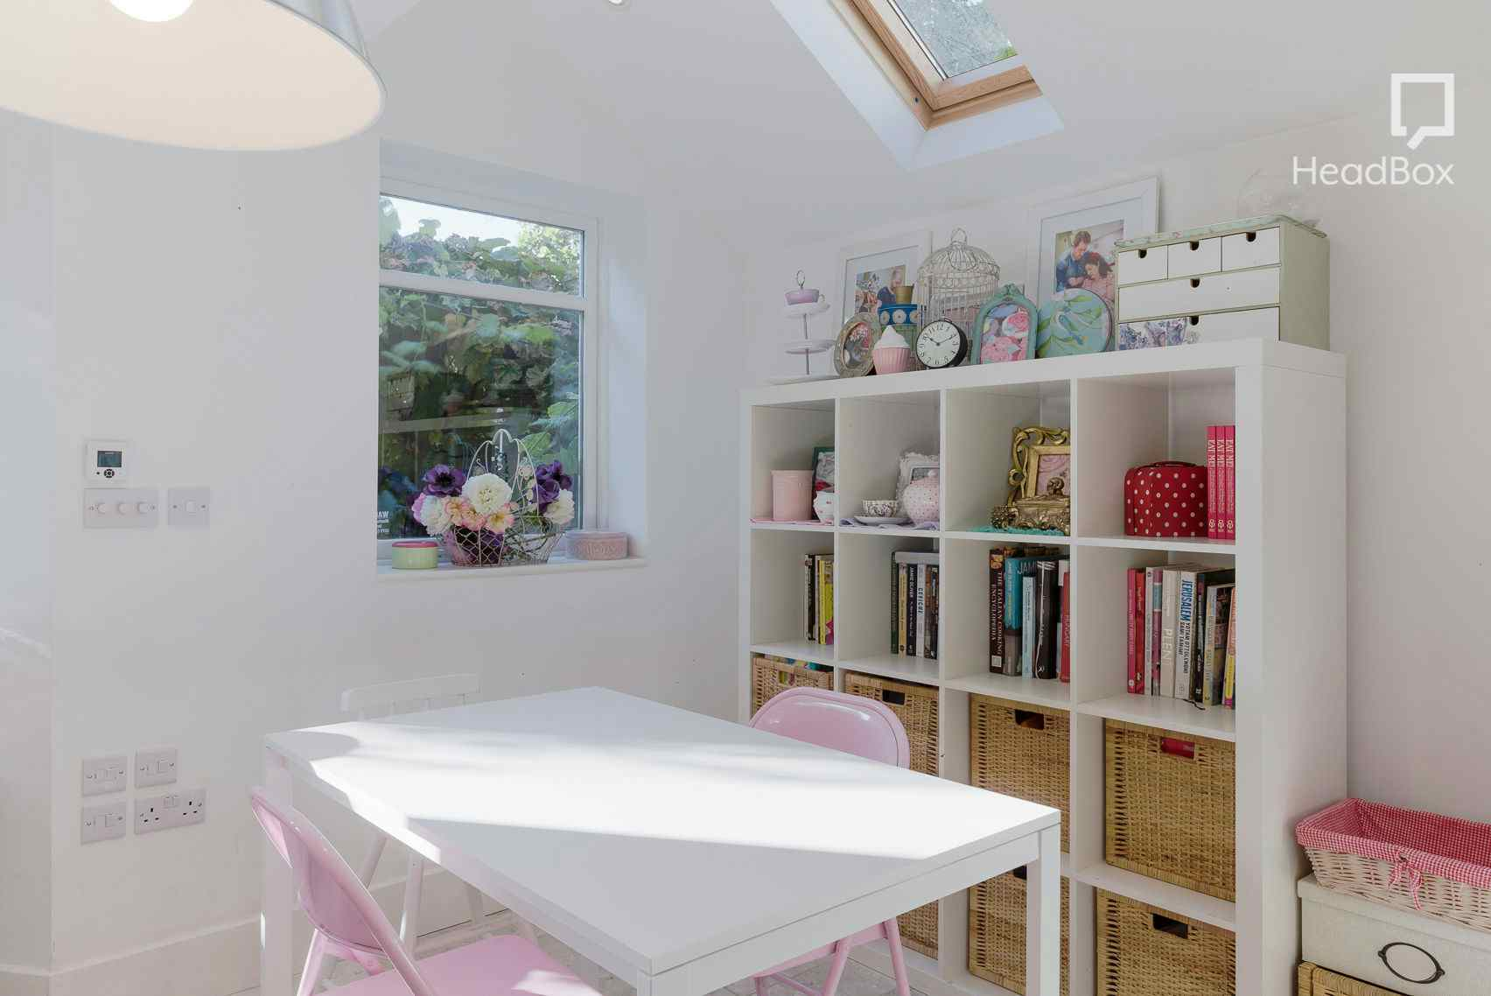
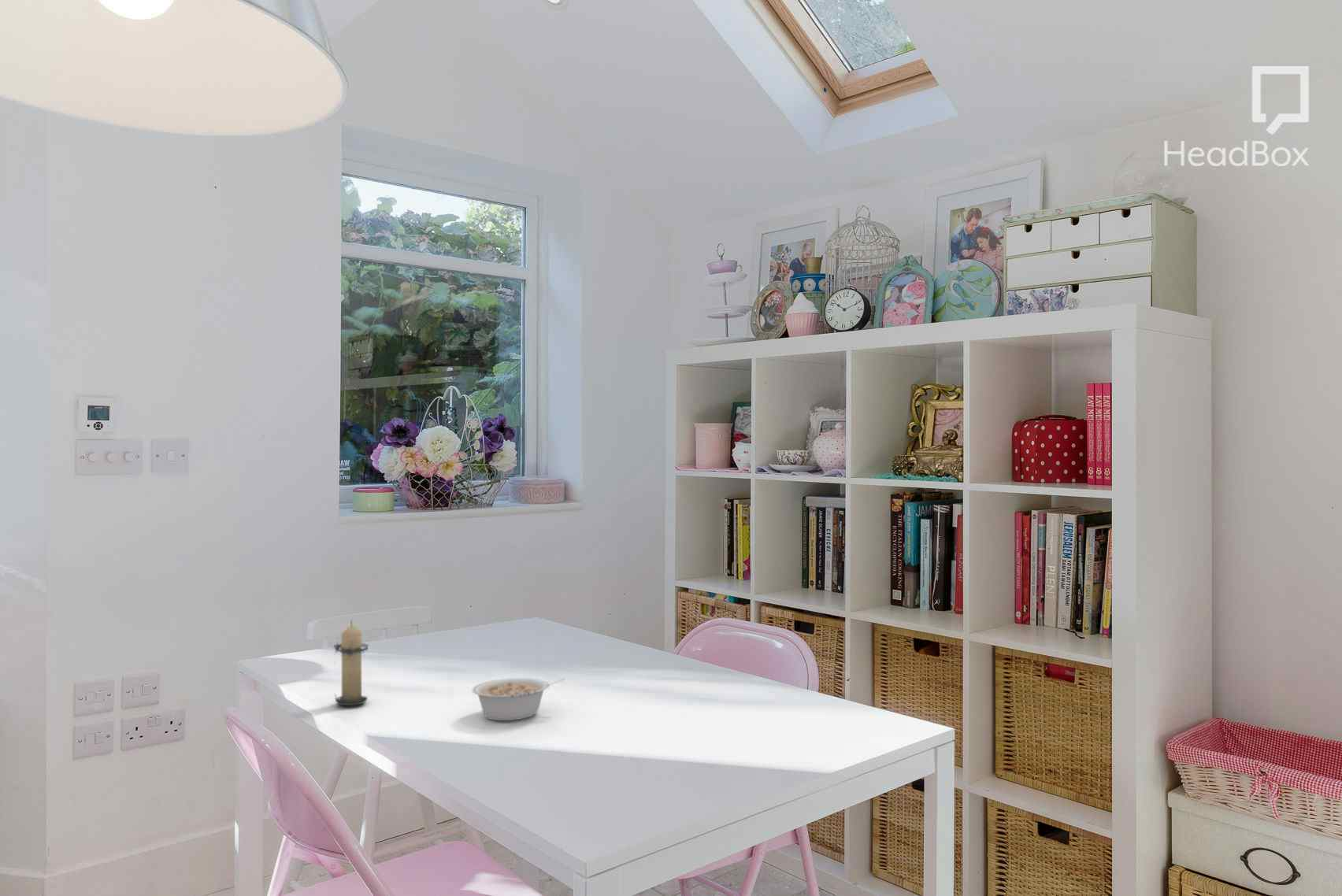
+ candle [333,620,373,706]
+ legume [471,677,565,721]
